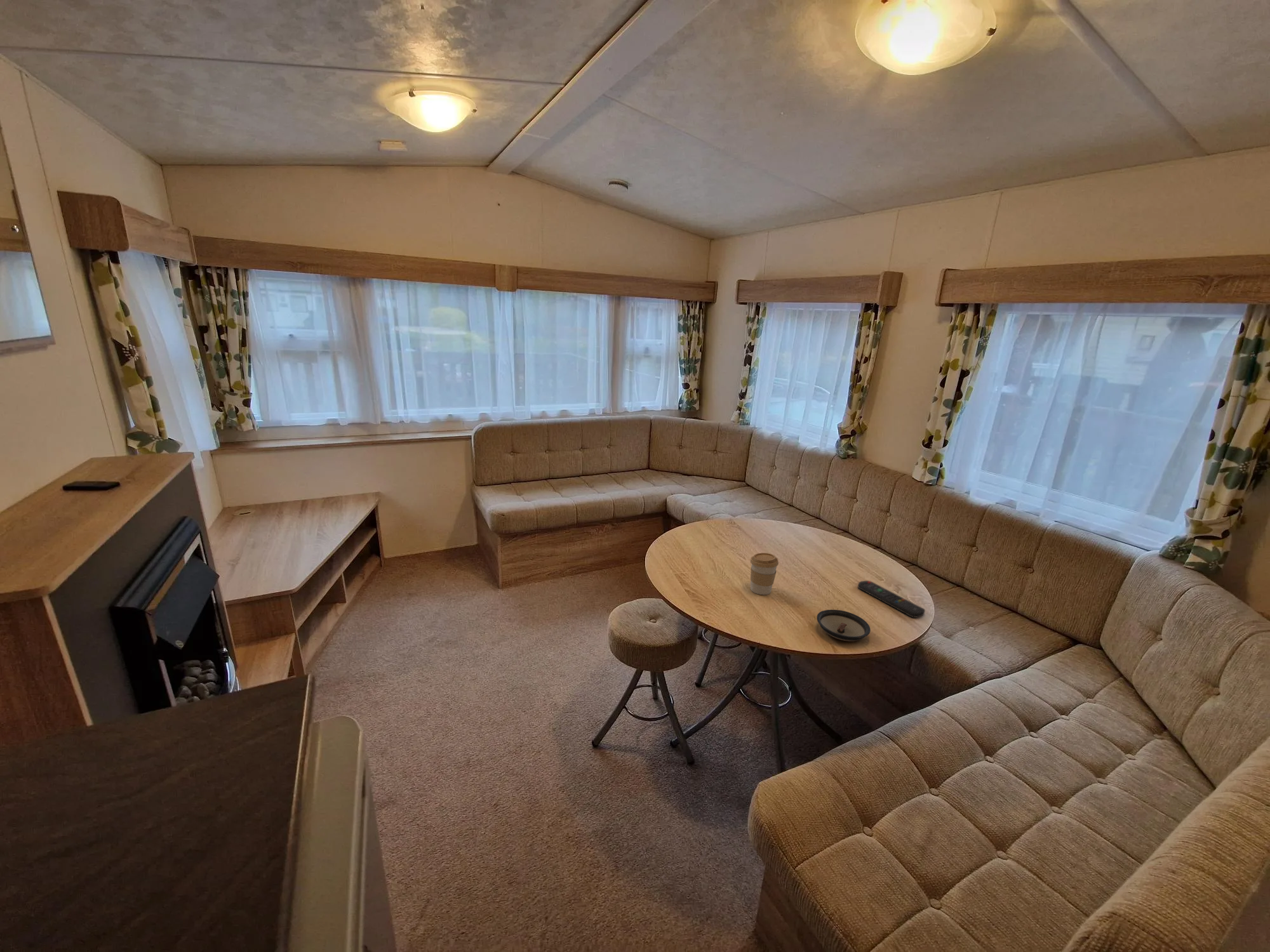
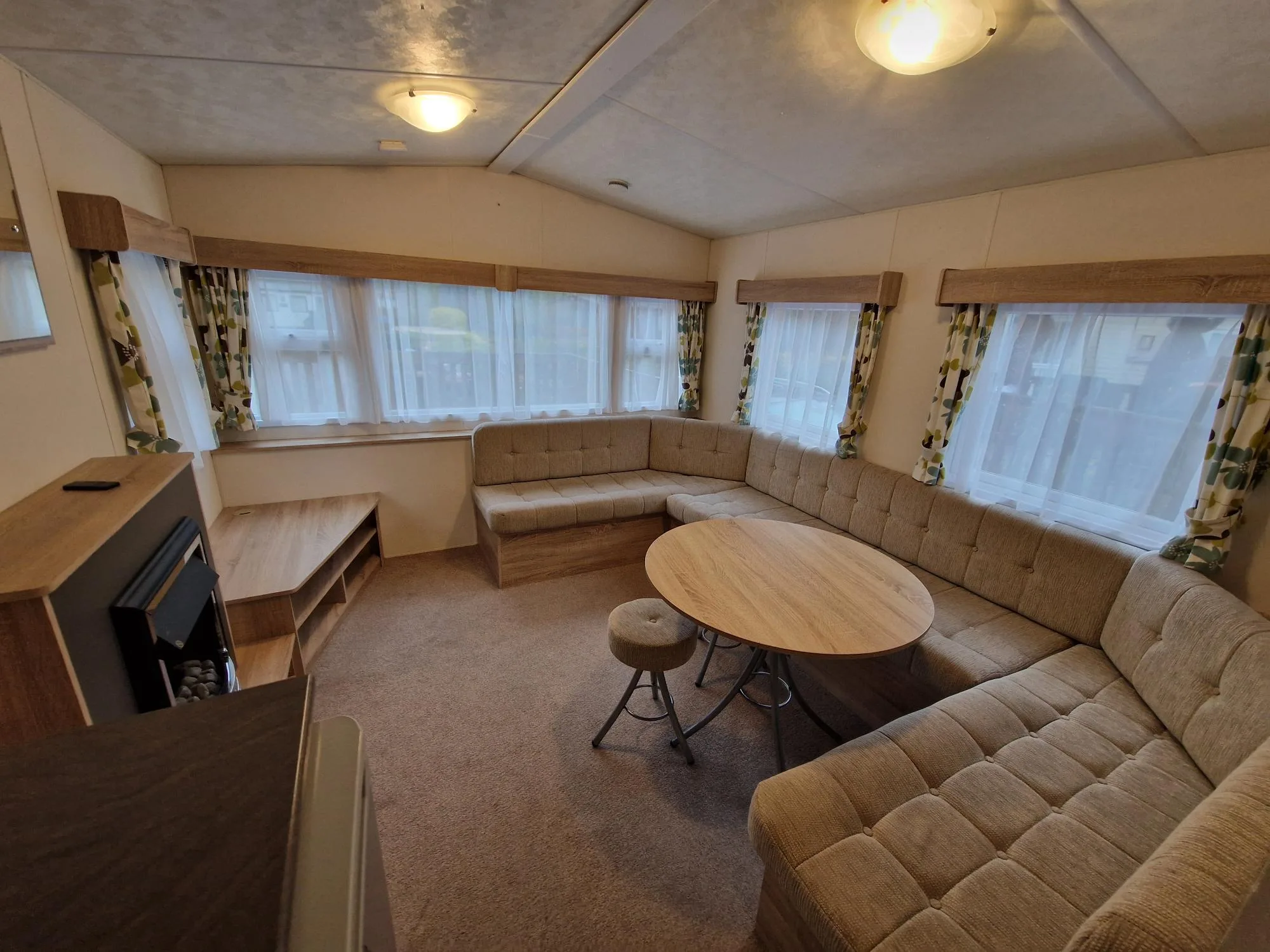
- saucer [816,609,871,642]
- coffee cup [750,552,779,595]
- remote control [857,580,926,618]
